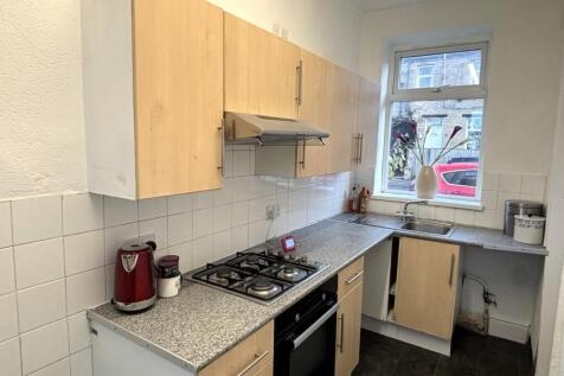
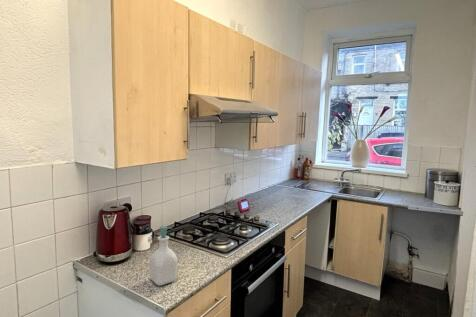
+ soap bottle [148,225,179,287]
